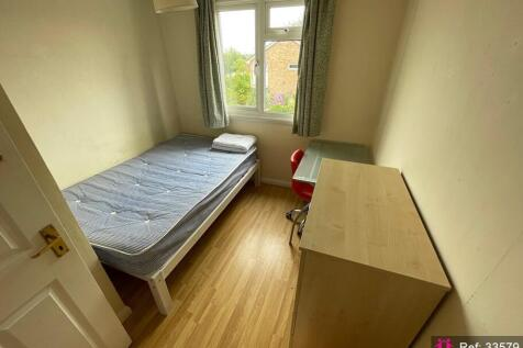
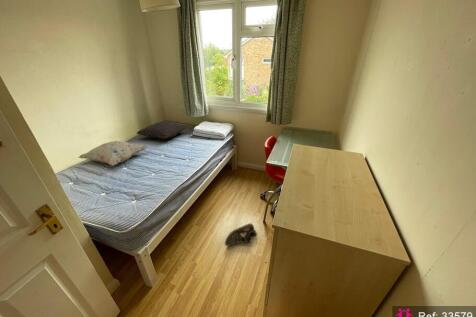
+ decorative pillow [77,140,149,167]
+ shoe [224,222,258,247]
+ pillow [136,120,189,140]
